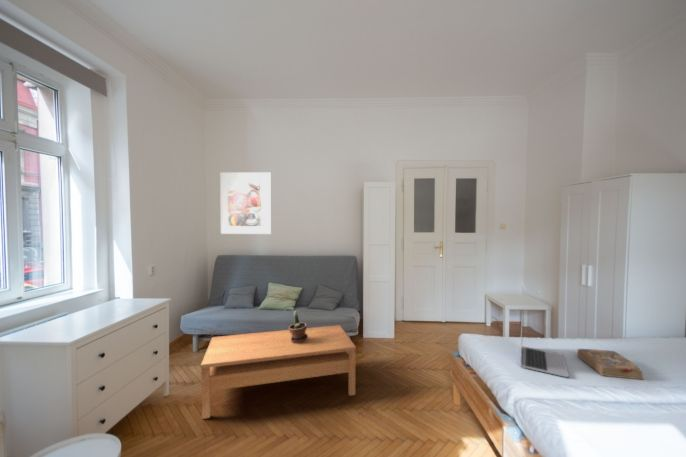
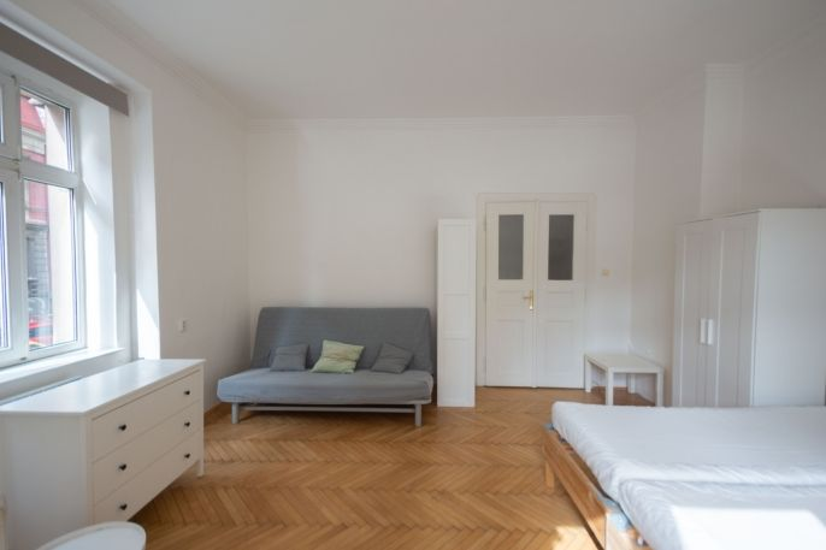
- potted plant [288,310,308,343]
- coffee table [200,324,357,420]
- book [577,348,645,381]
- laptop [519,314,570,378]
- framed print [219,171,272,235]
